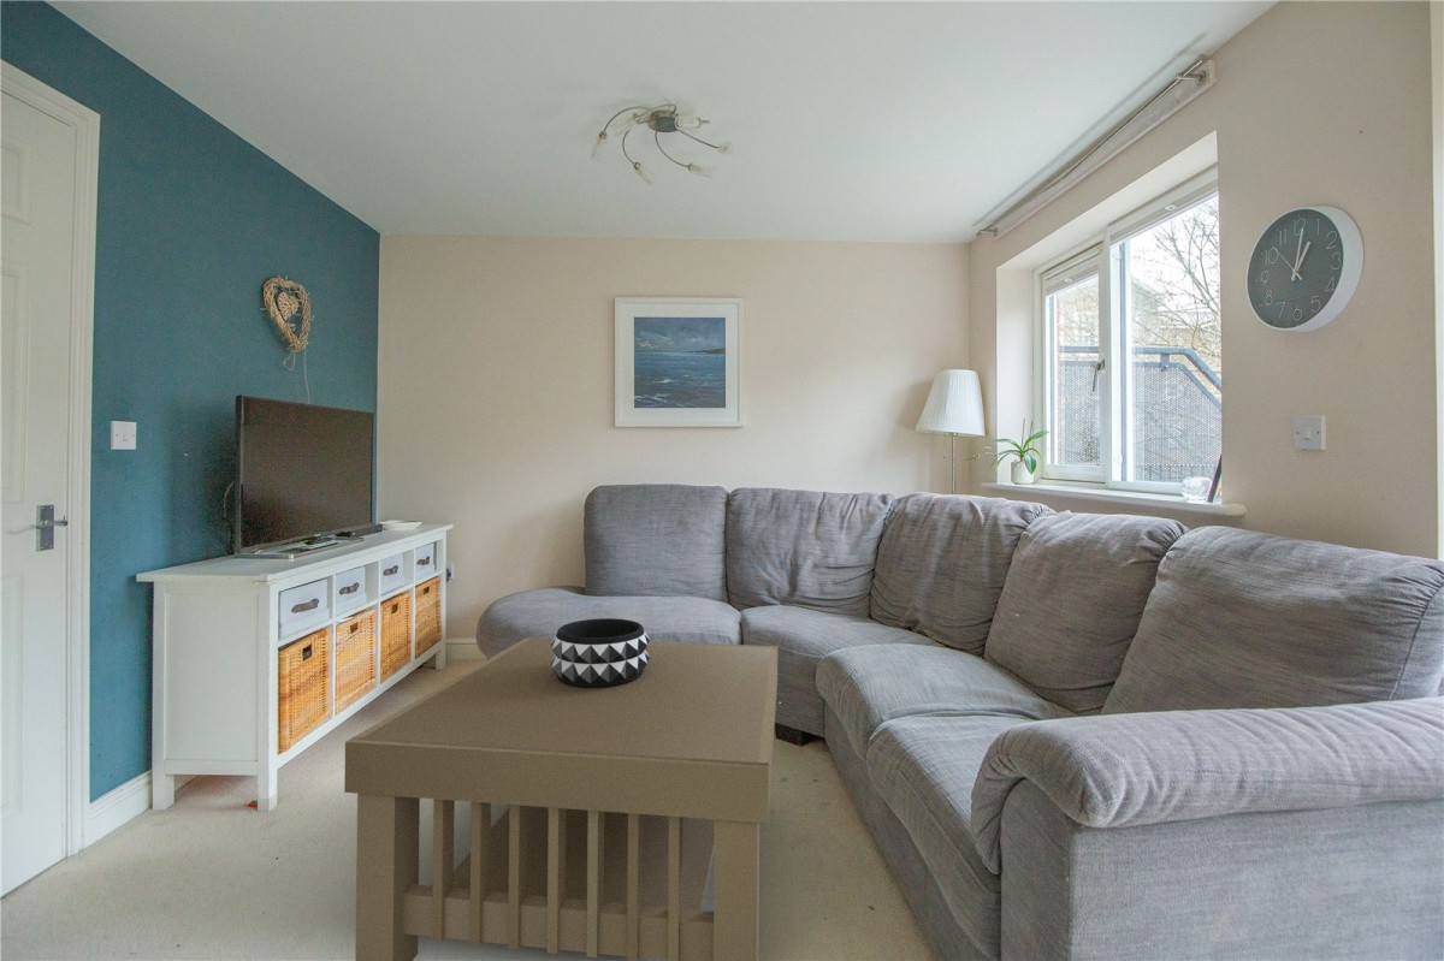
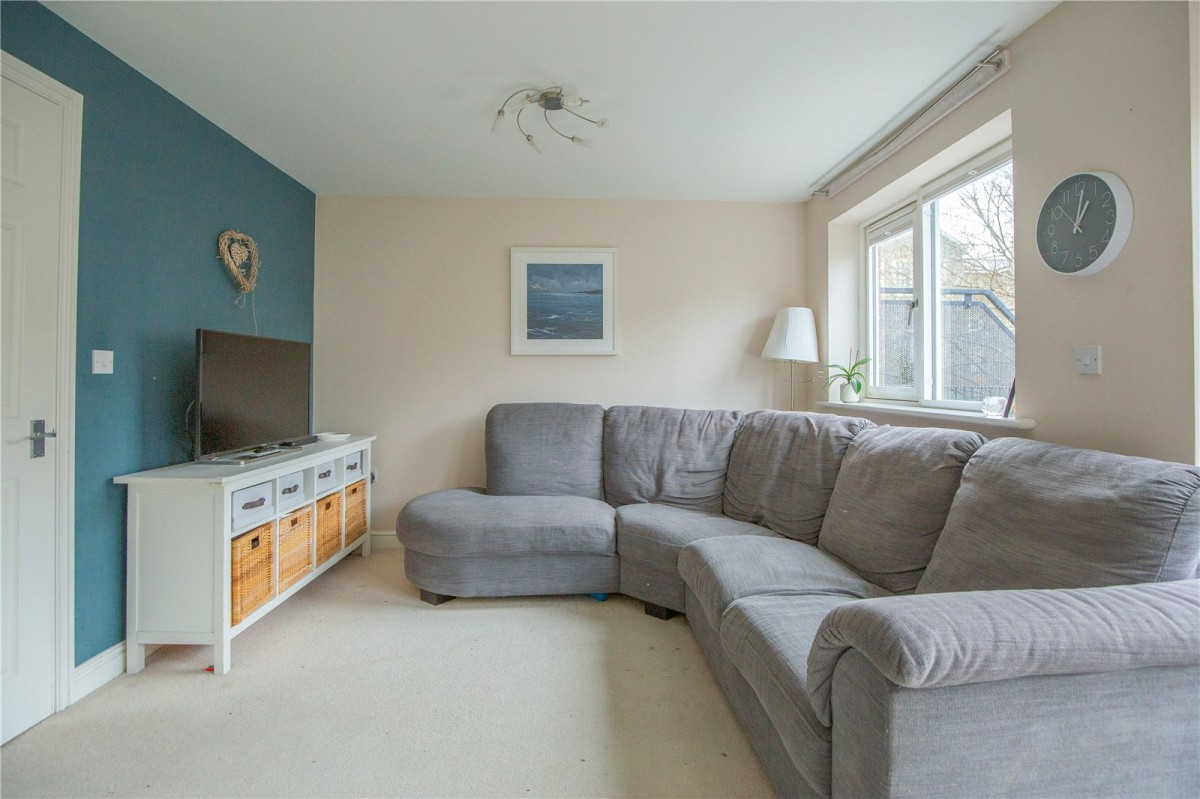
- coffee table [343,635,779,961]
- decorative bowl [550,617,651,688]
